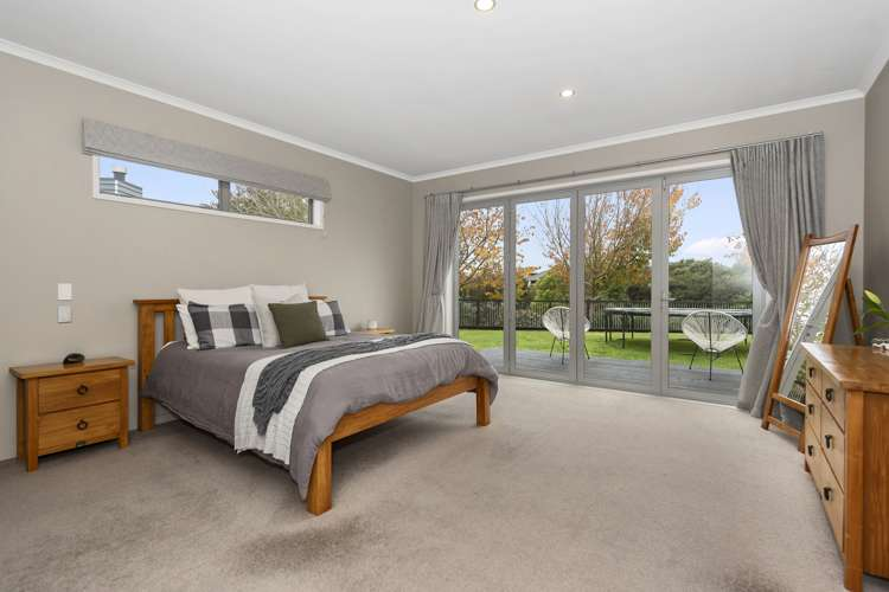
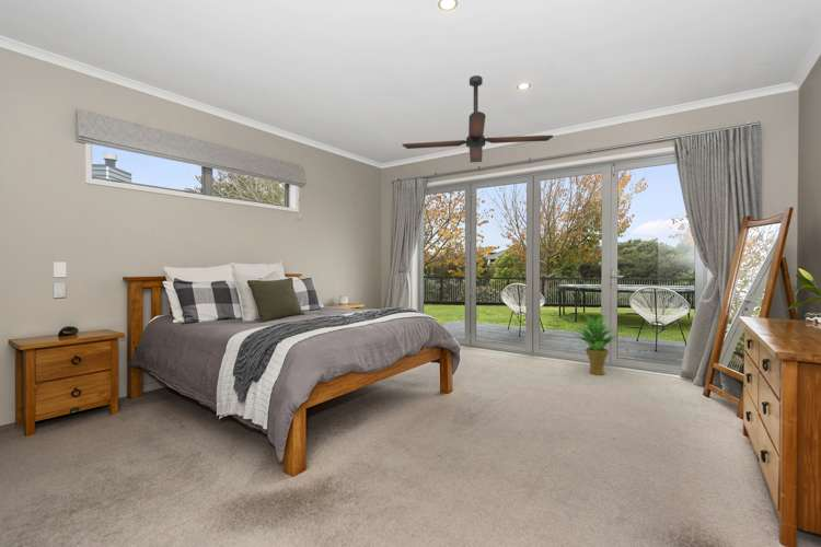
+ ceiling fan [402,74,554,164]
+ potted plant [571,313,618,376]
